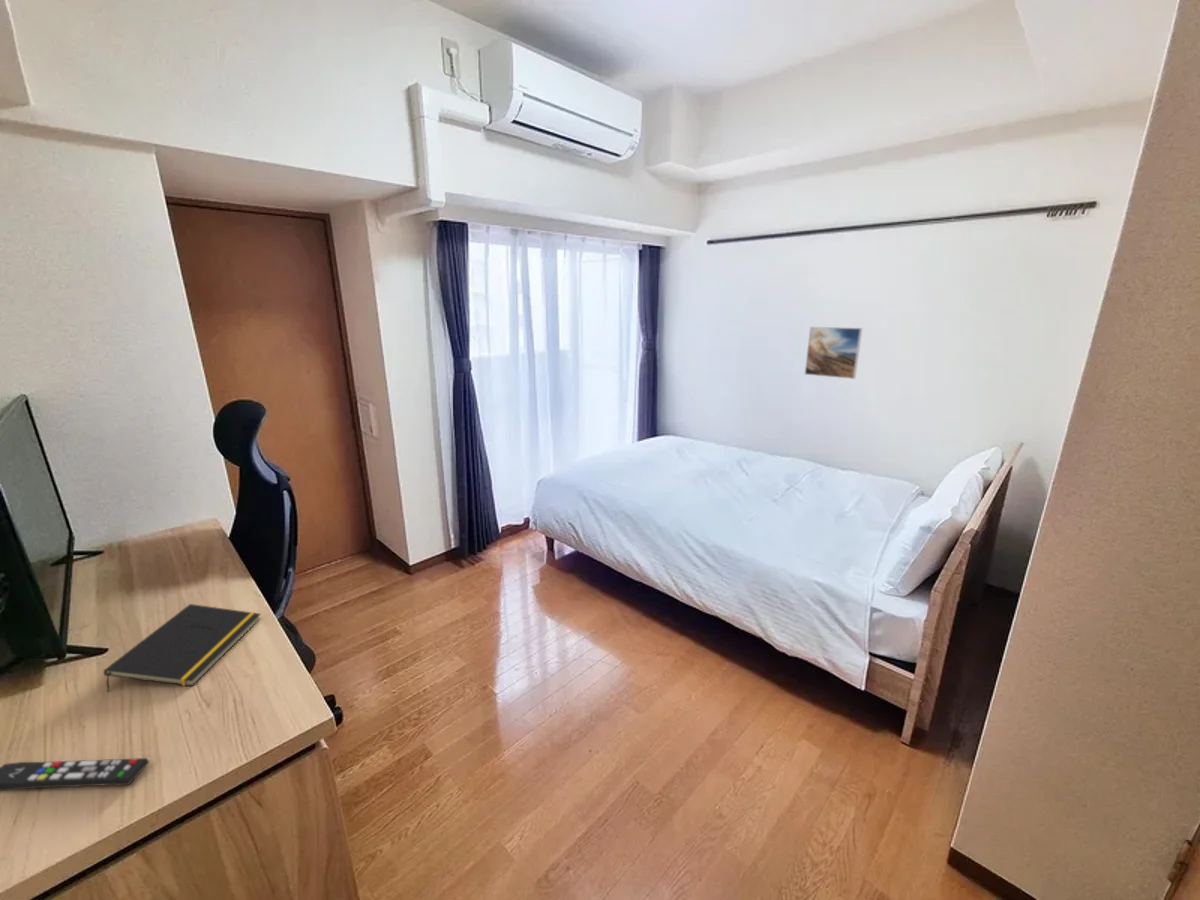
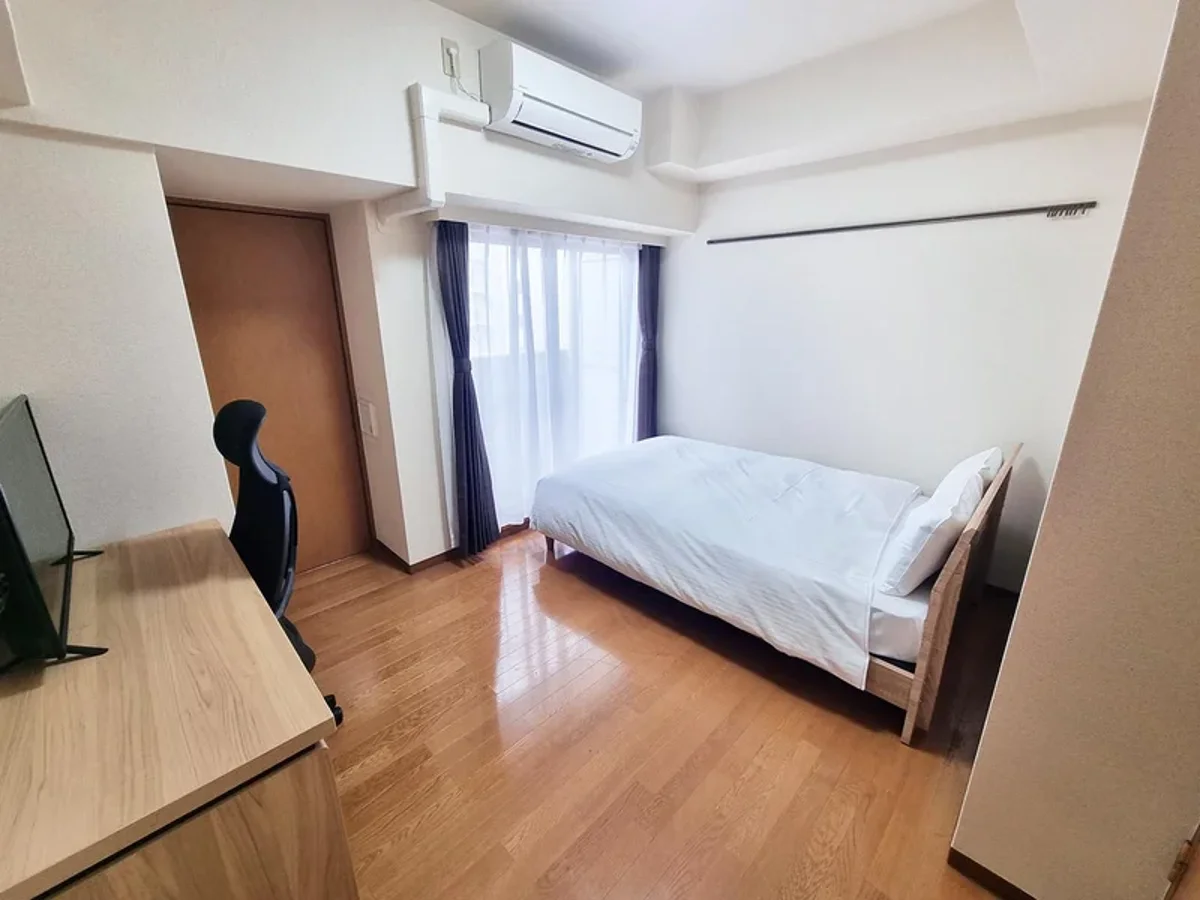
- notepad [103,603,262,692]
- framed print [804,326,863,380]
- remote control [0,757,150,792]
